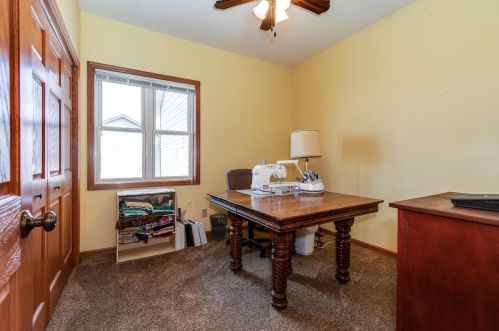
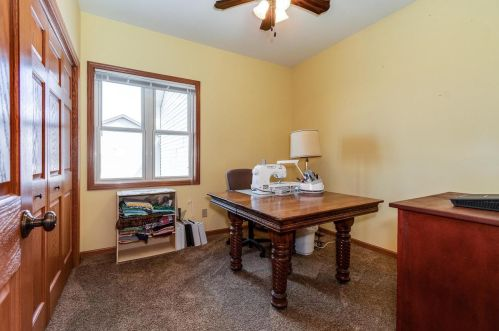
- wastebasket [208,212,229,241]
